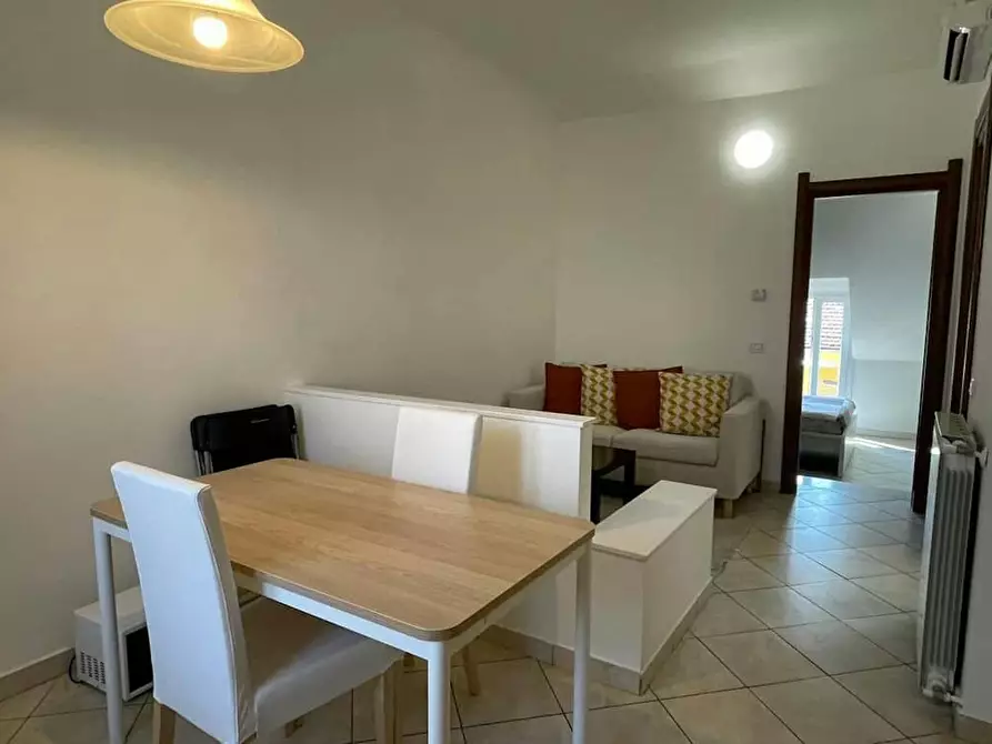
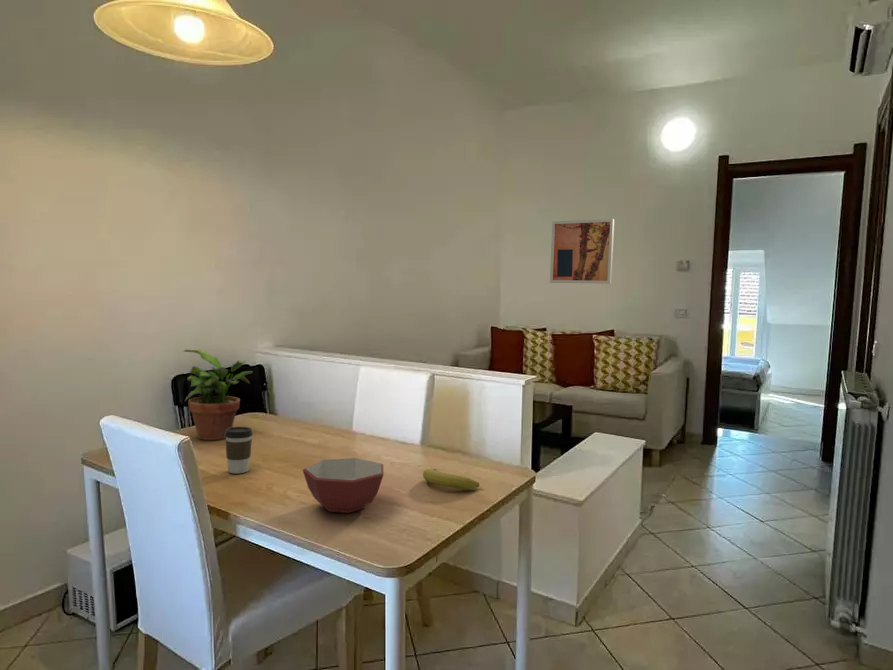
+ potted plant [182,349,254,441]
+ bowl [302,457,385,514]
+ coffee cup [225,426,254,474]
+ fruit [422,468,480,491]
+ wall art [549,218,615,285]
